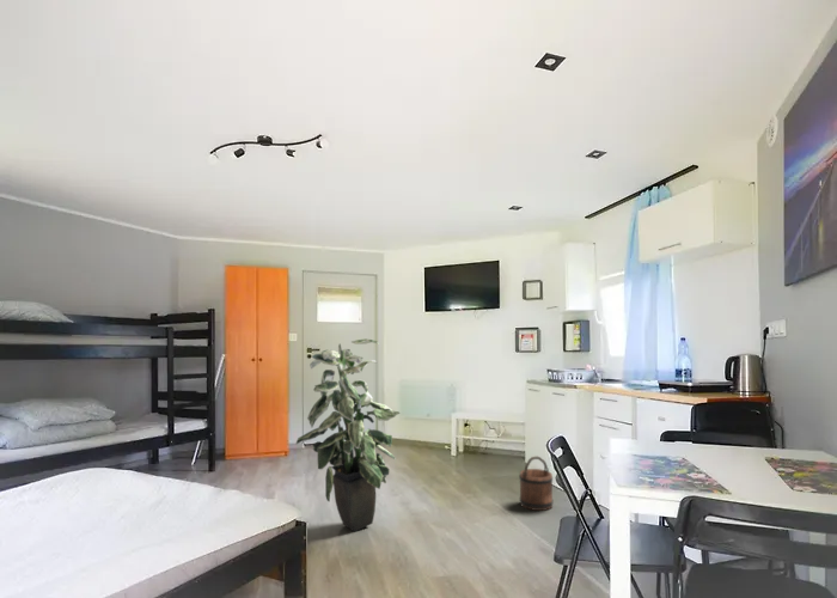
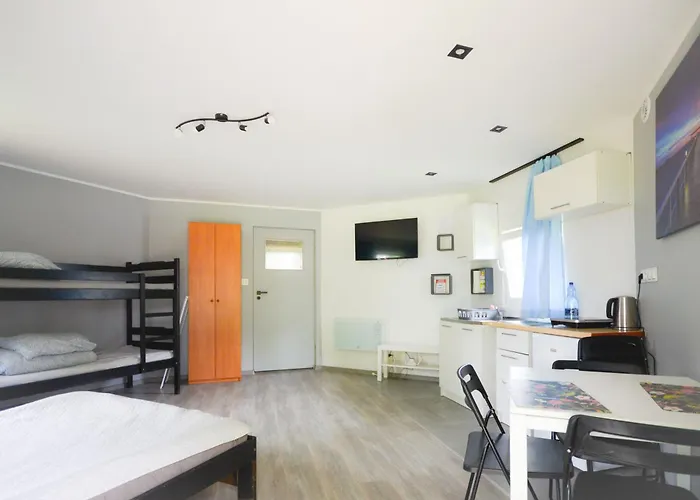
- indoor plant [295,337,401,532]
- bucket [518,456,554,512]
